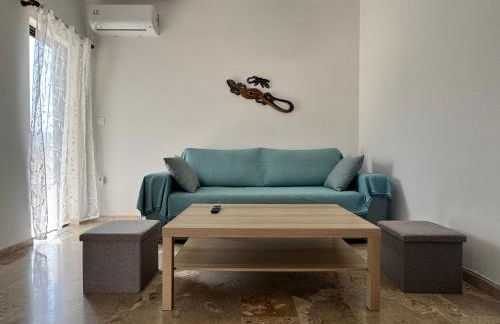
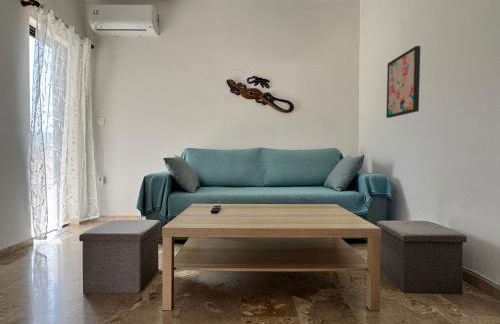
+ wall art [385,45,421,119]
